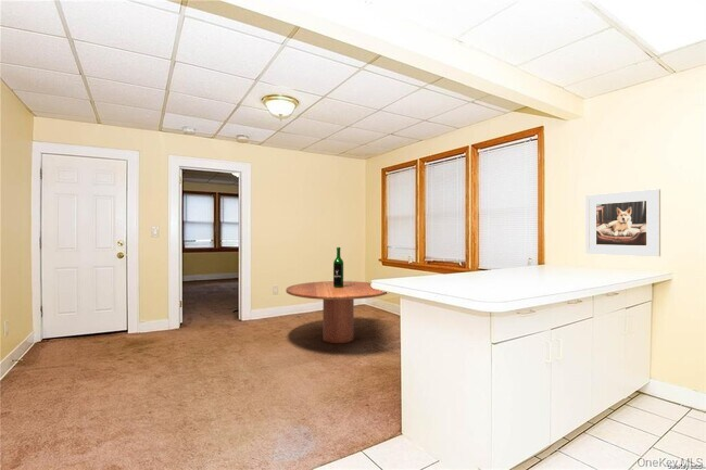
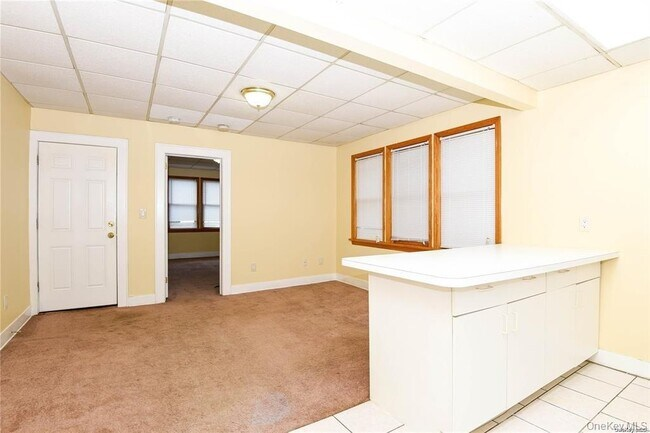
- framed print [584,188,661,257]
- dining table [285,246,389,344]
